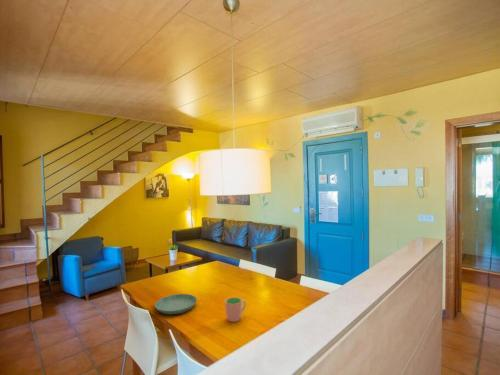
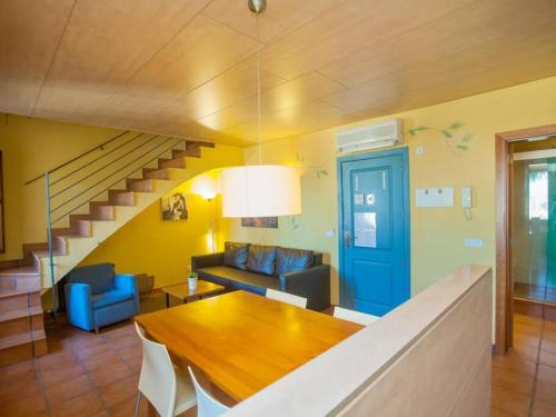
- saucer [154,293,198,315]
- cup [224,296,247,323]
